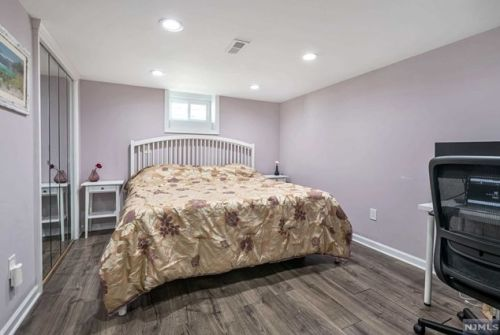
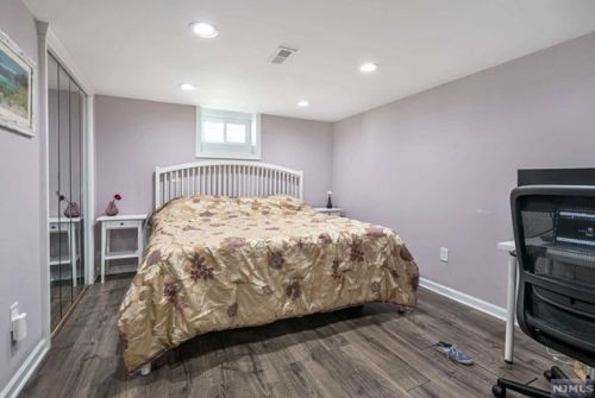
+ shoe [434,340,474,365]
